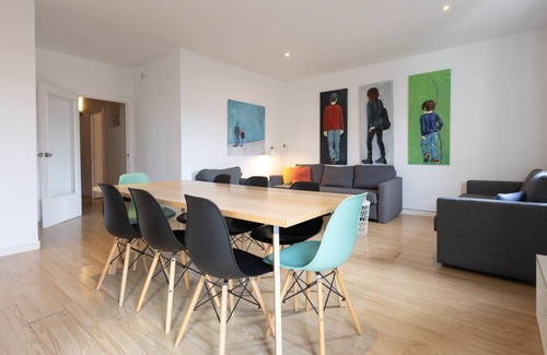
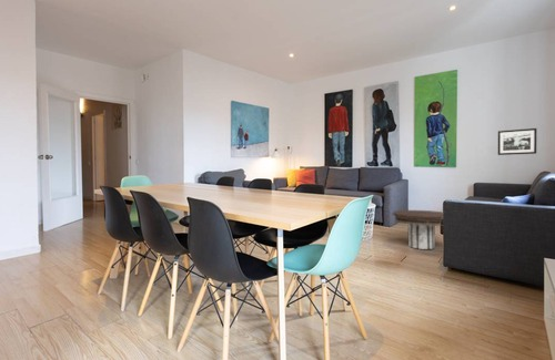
+ side table [392,209,444,250]
+ picture frame [497,127,537,156]
